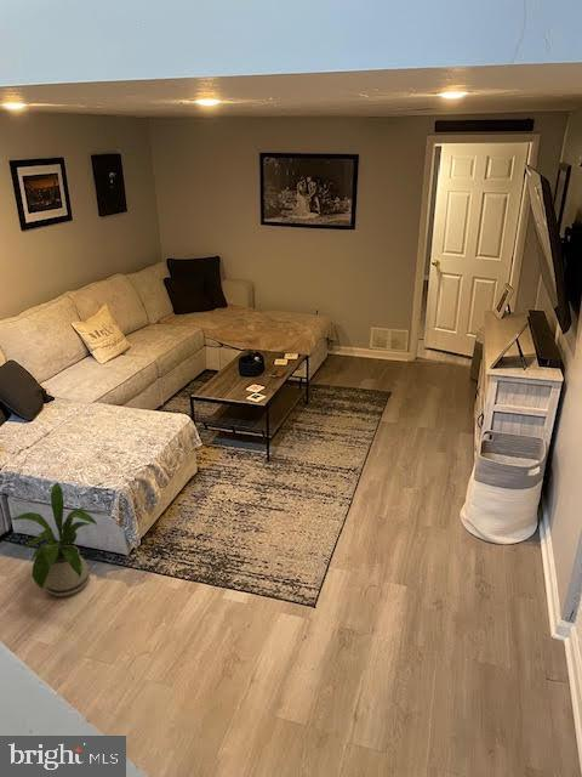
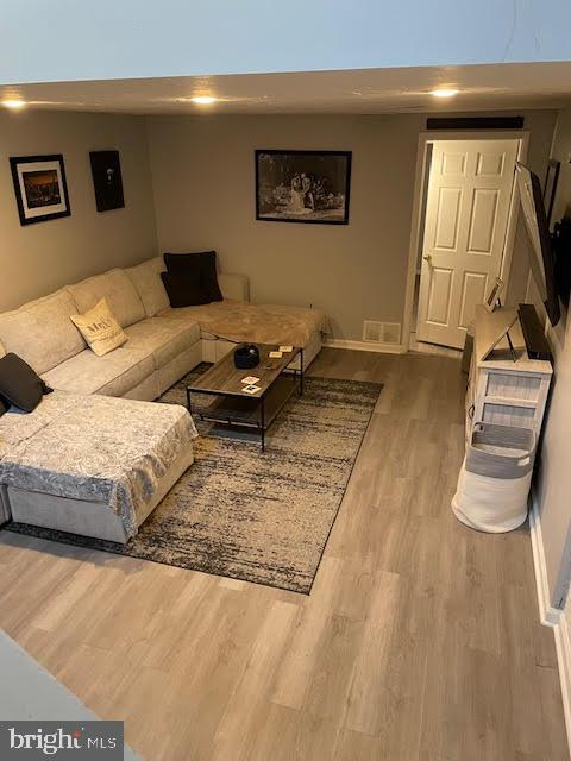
- house plant [11,481,98,597]
